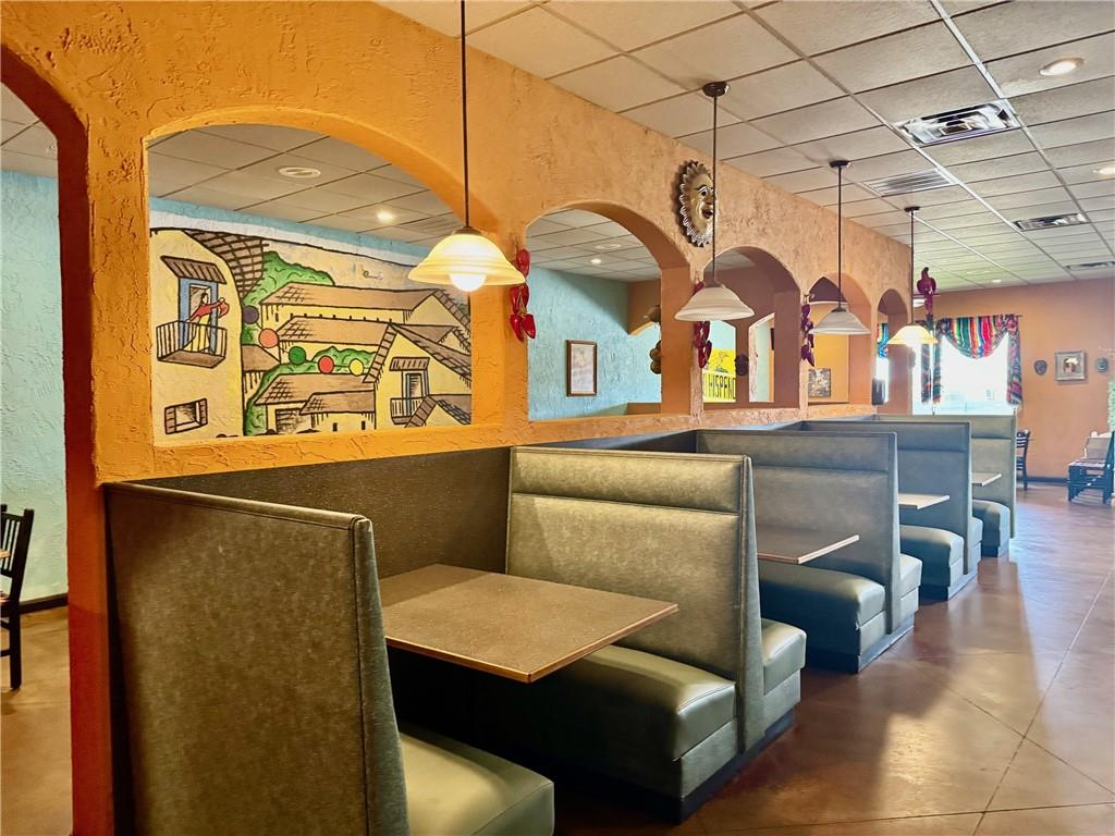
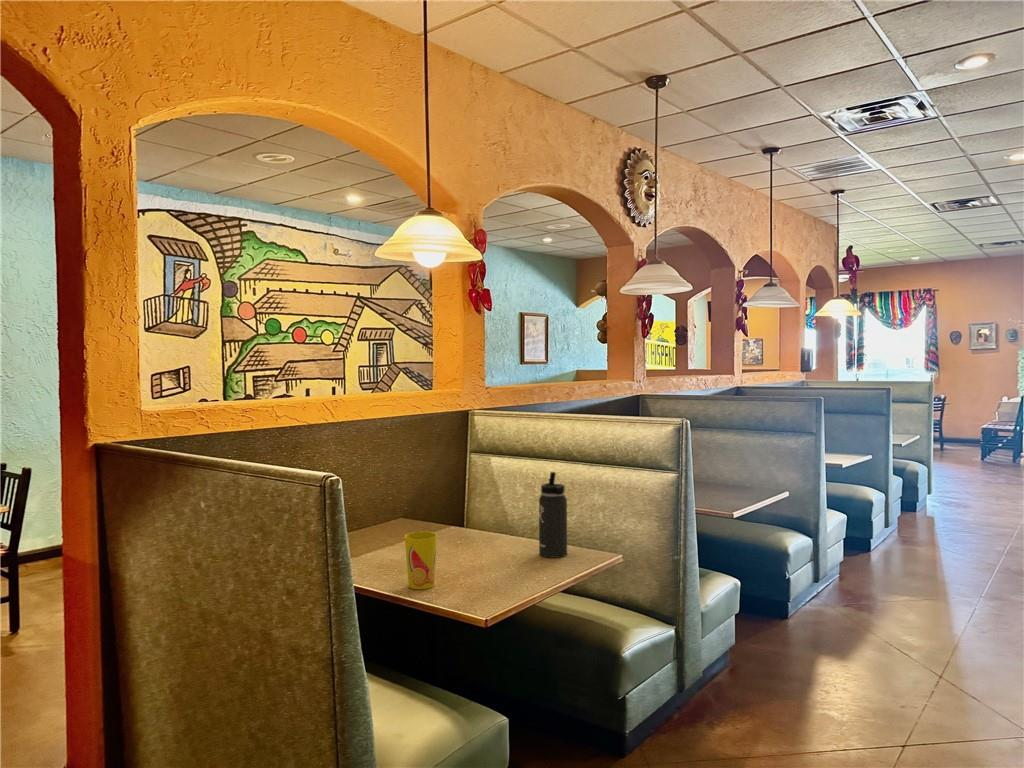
+ thermos bottle [538,471,569,559]
+ cup [404,531,438,590]
